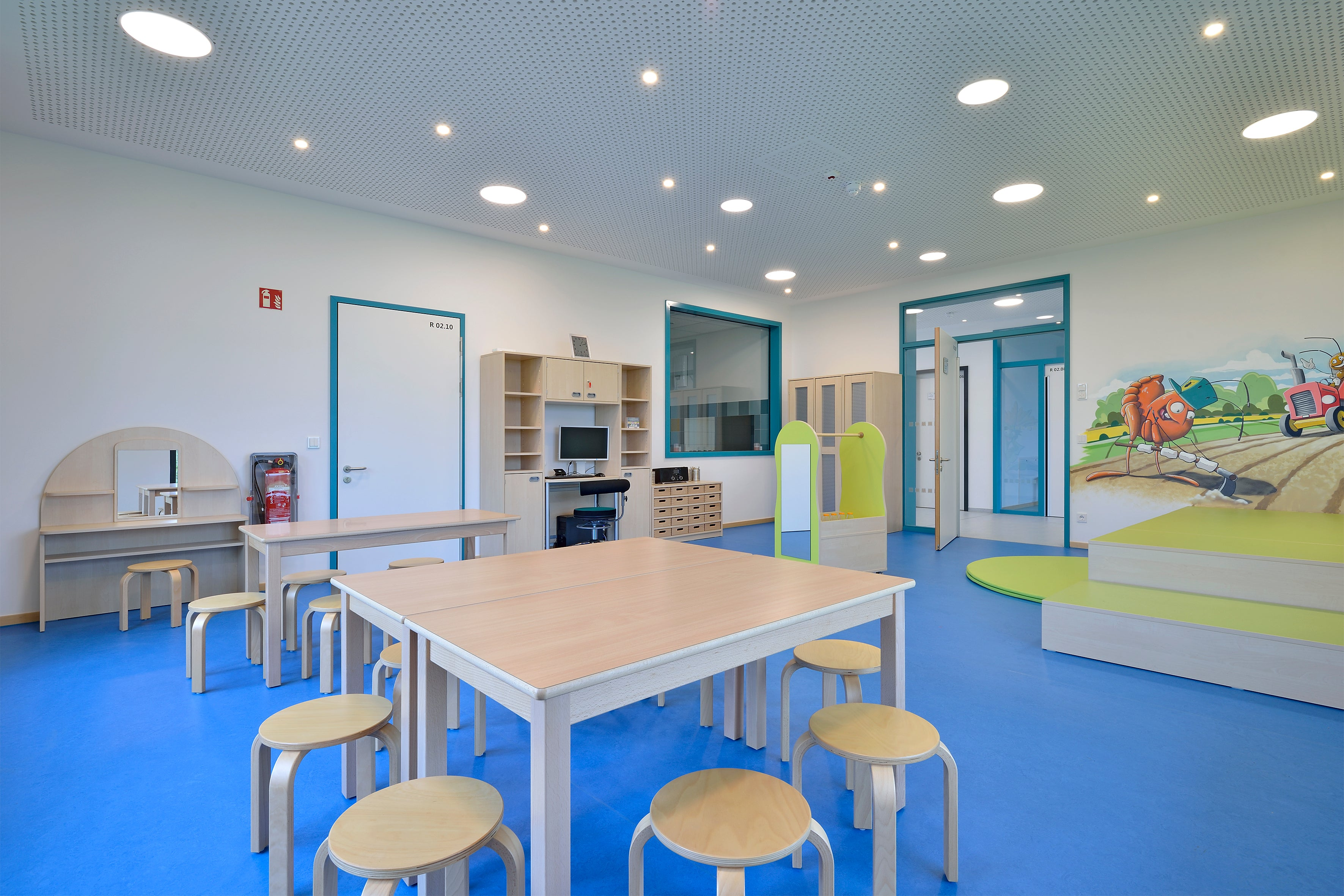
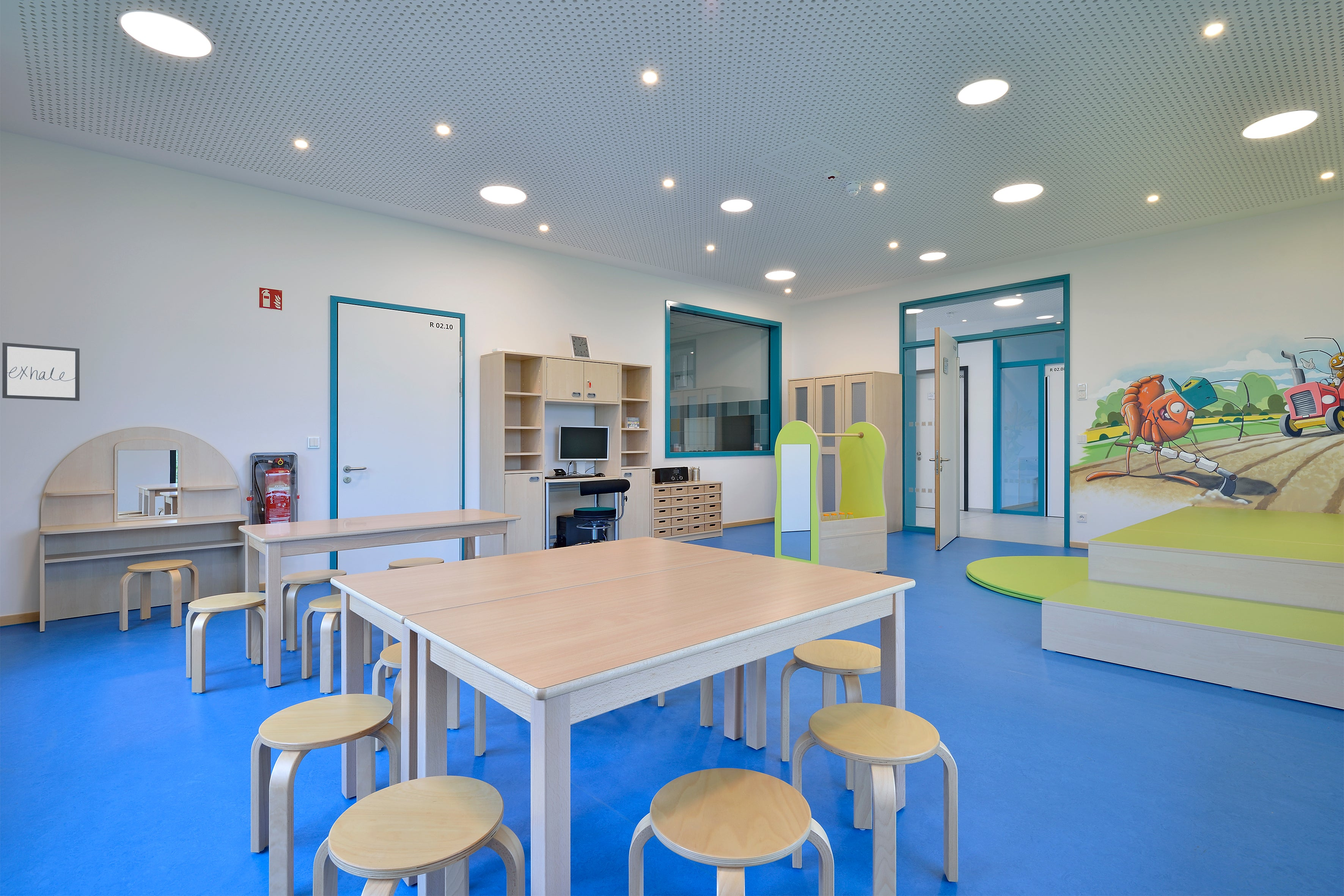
+ wall art [2,342,80,401]
